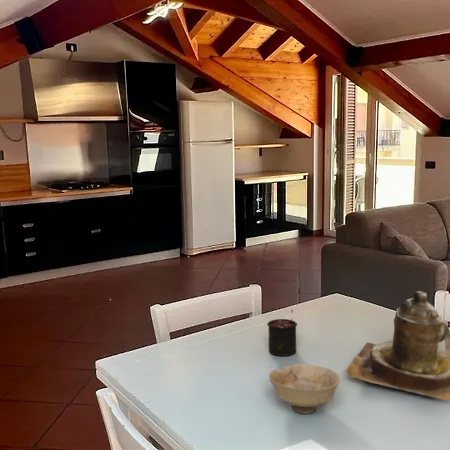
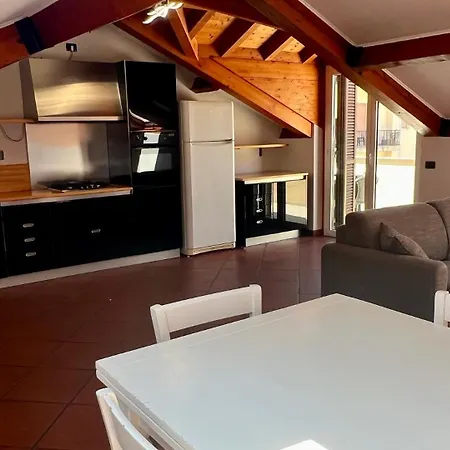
- bowl [268,364,341,414]
- teapot [344,290,450,402]
- candle [266,309,298,357]
